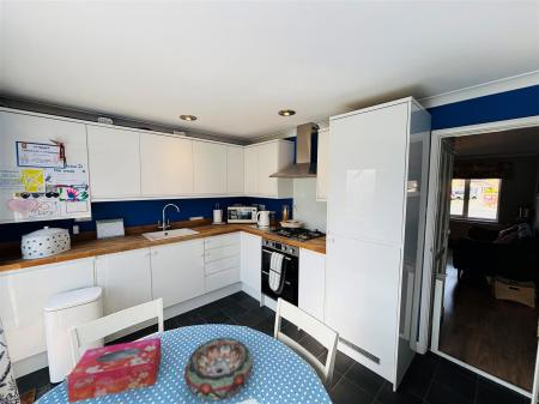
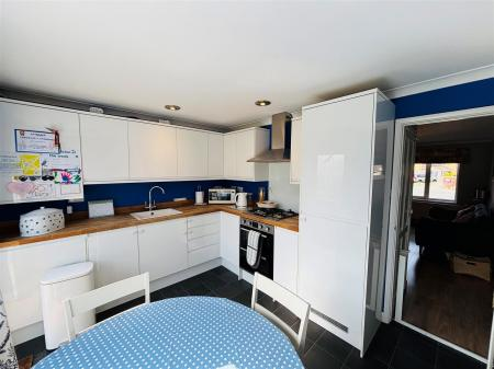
- decorative bowl [183,337,254,402]
- tissue box [66,337,163,404]
